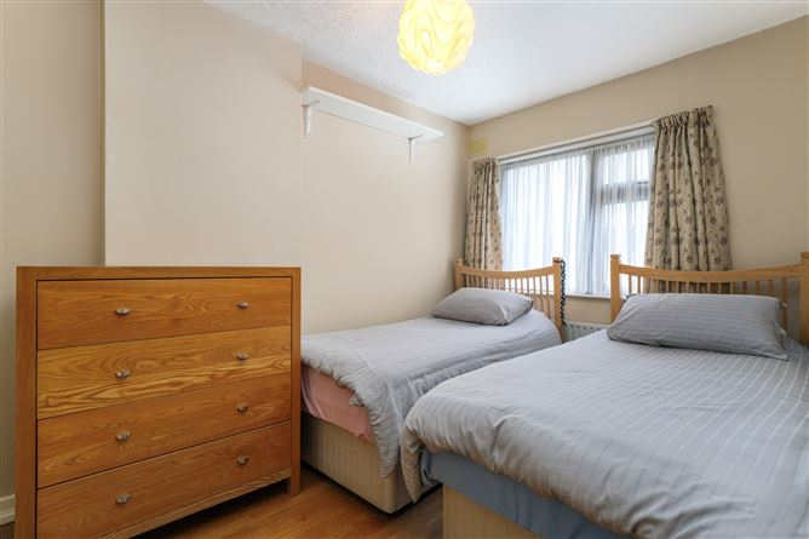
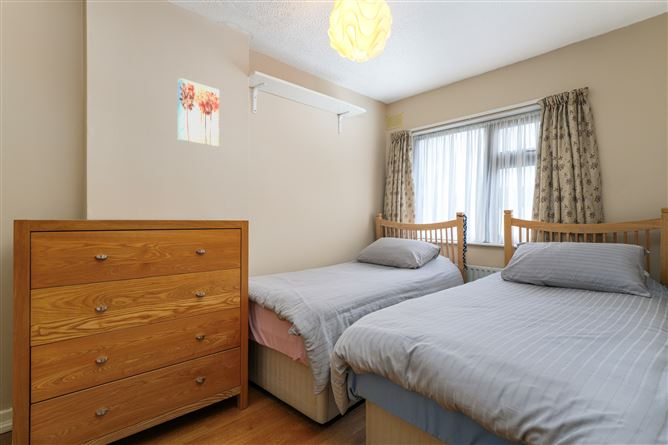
+ wall art [177,77,220,148]
